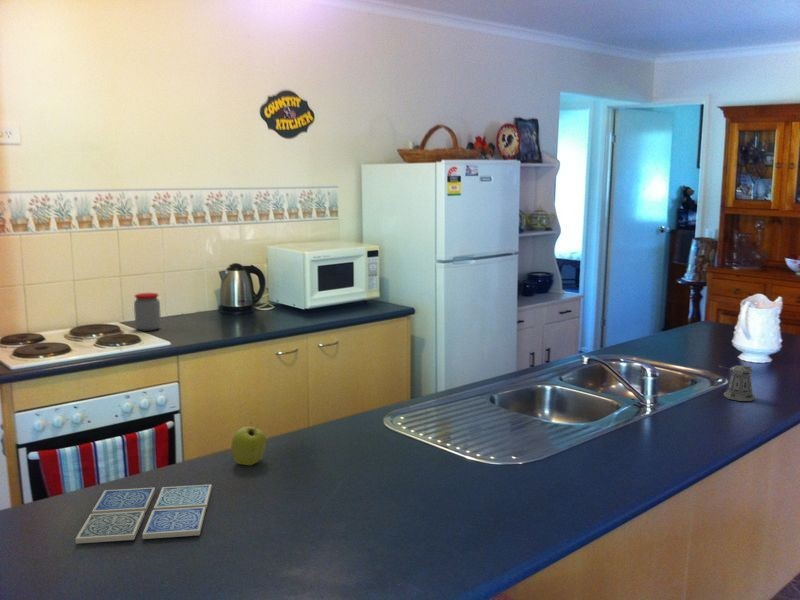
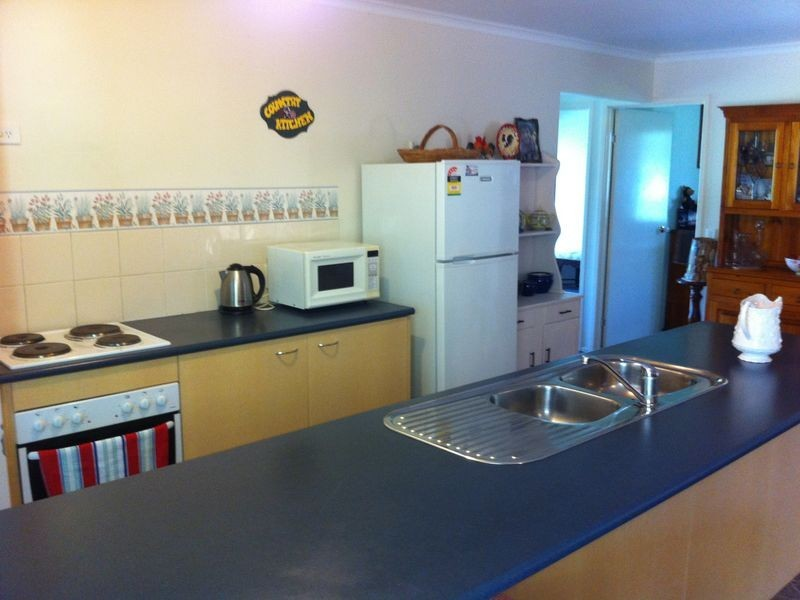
- drink coaster [74,484,213,545]
- apple [230,421,267,466]
- pepper shaker [716,364,756,402]
- jar [133,292,162,332]
